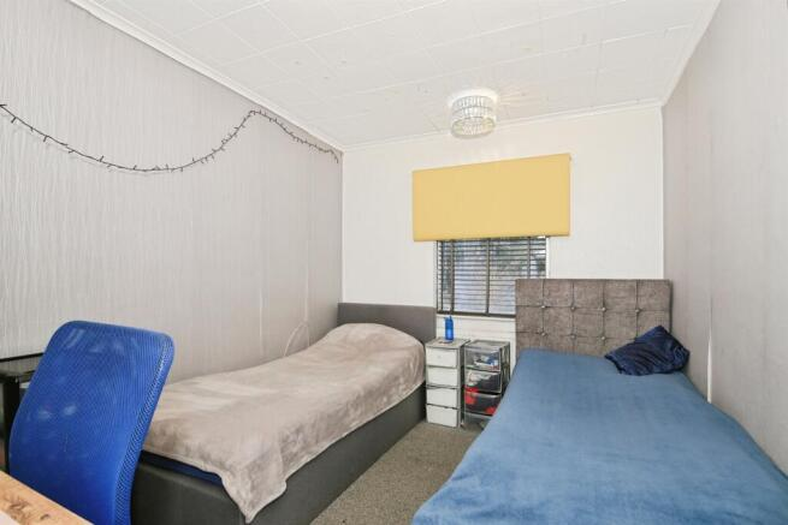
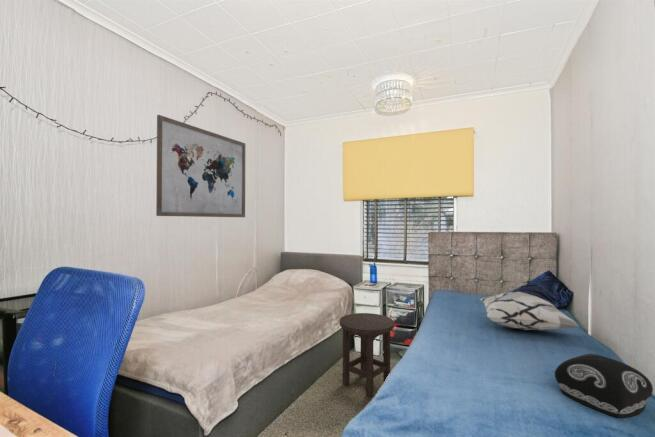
+ stool [338,312,395,398]
+ decorative pillow [479,291,580,332]
+ cushion [554,353,654,419]
+ wall art [155,114,246,218]
